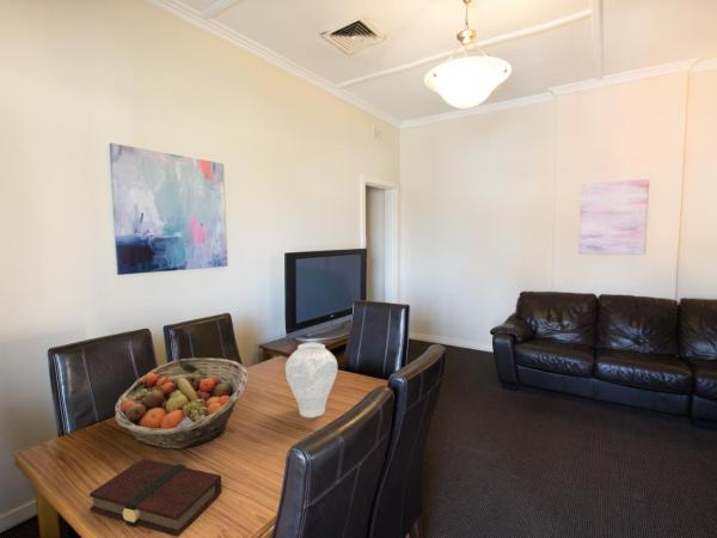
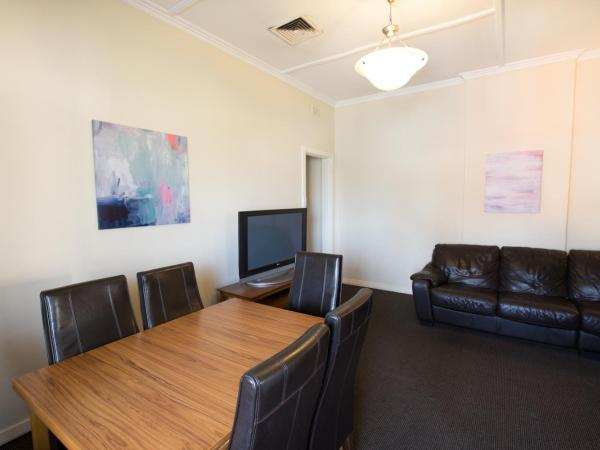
- book [88,458,222,538]
- fruit basket [114,356,249,450]
- vase [284,342,338,418]
